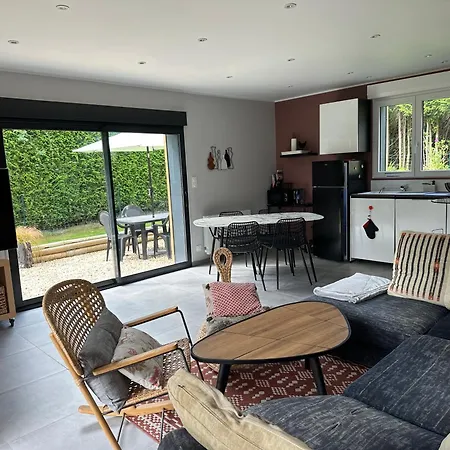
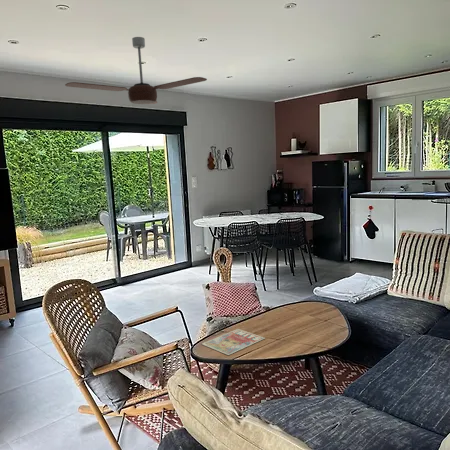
+ ceiling fan [64,36,208,105]
+ magazine [201,328,266,356]
